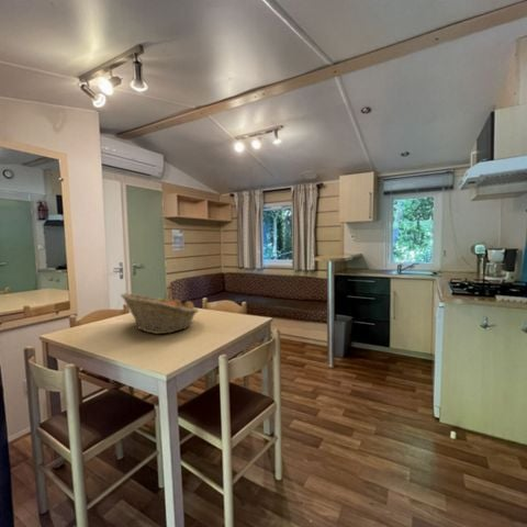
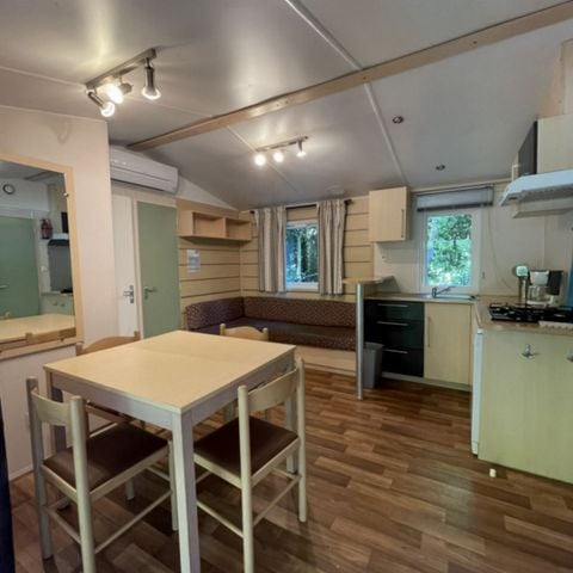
- fruit basket [120,292,200,335]
